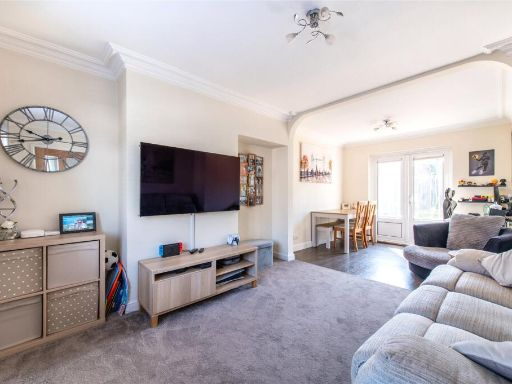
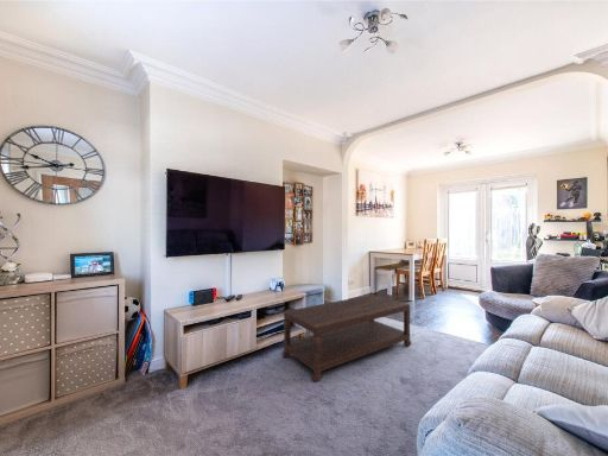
+ coffee table [280,293,412,382]
